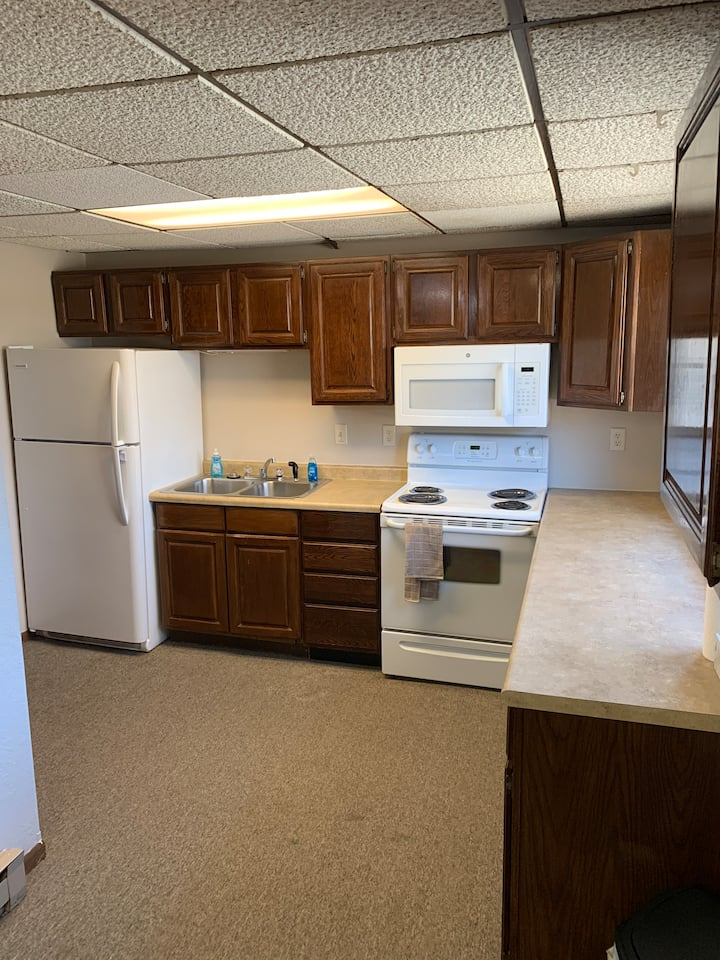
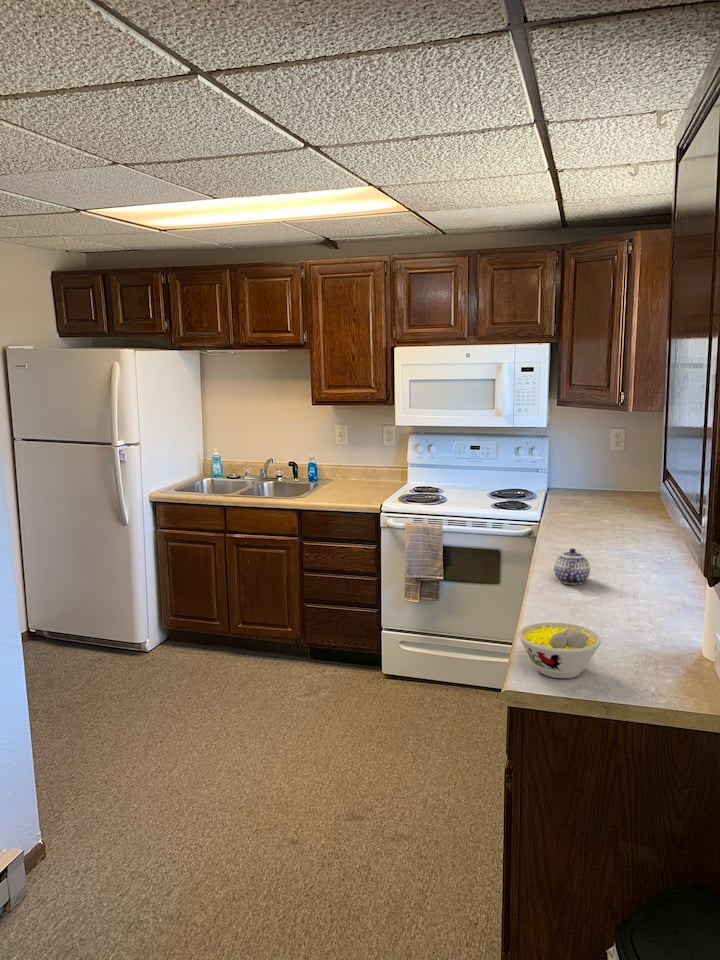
+ bowl [517,621,602,679]
+ teapot [553,547,591,585]
